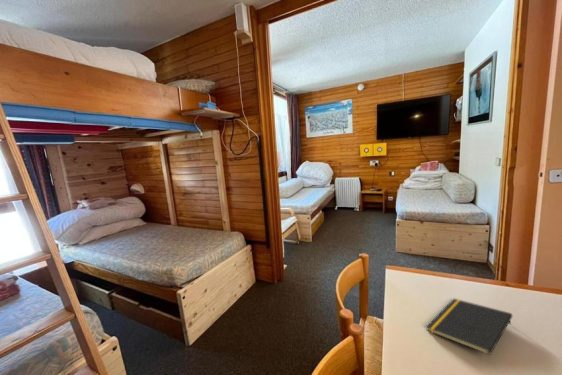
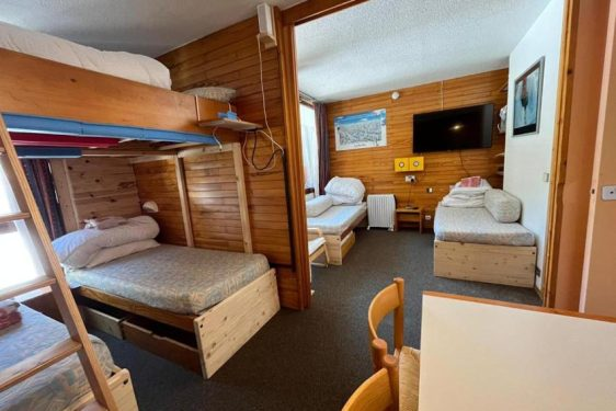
- notepad [425,298,513,356]
